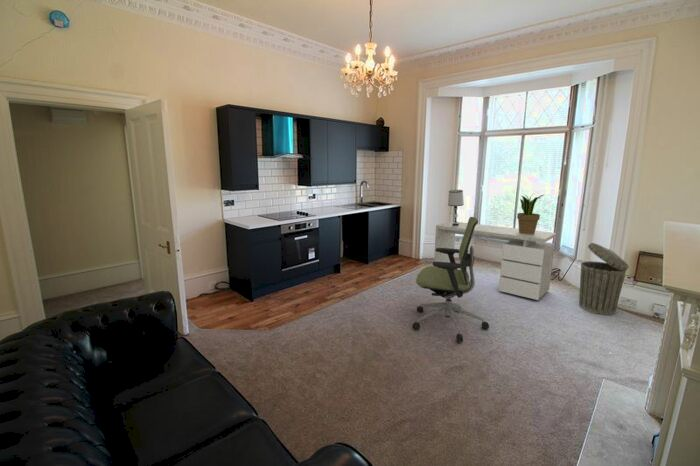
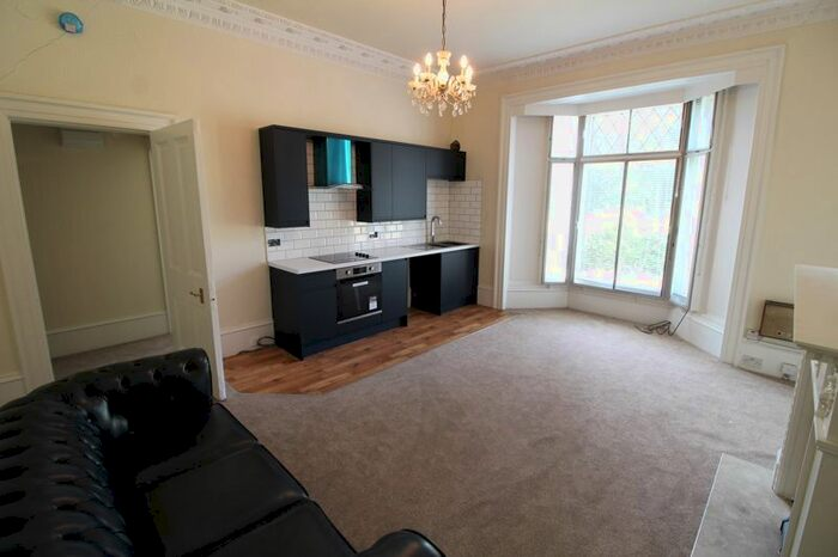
- table lamp [447,189,465,227]
- desk [433,221,557,301]
- potted plant [516,193,545,234]
- trash can [578,242,630,316]
- office chair [411,216,490,343]
